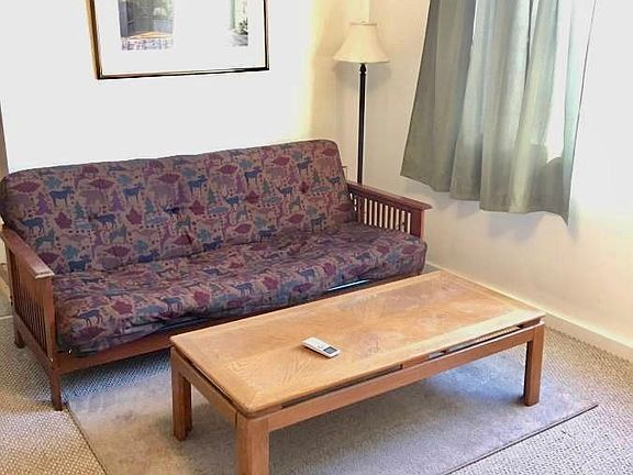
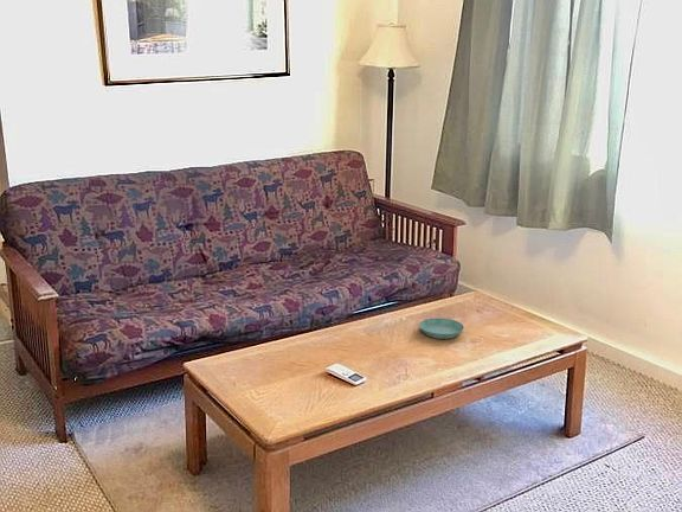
+ saucer [418,316,465,340]
